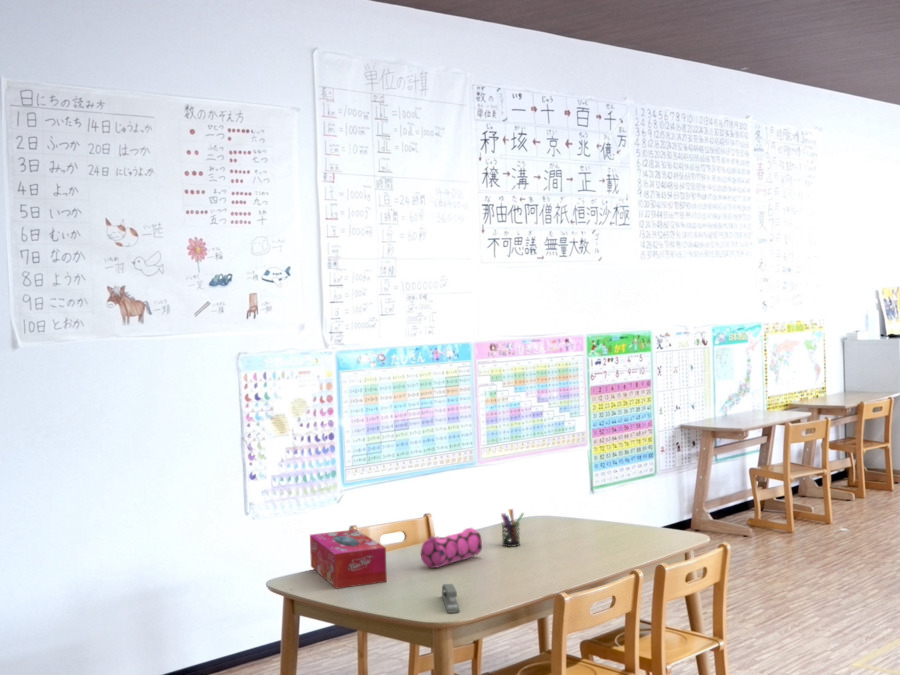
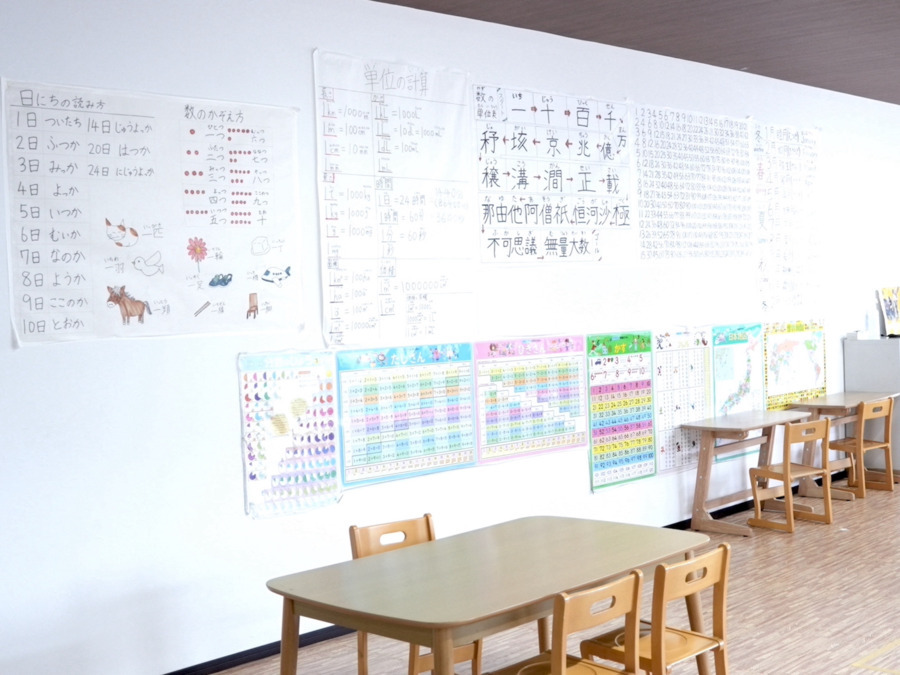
- pen holder [500,508,525,548]
- pencil case [420,527,483,569]
- tissue box [309,528,388,590]
- stapler [441,583,461,614]
